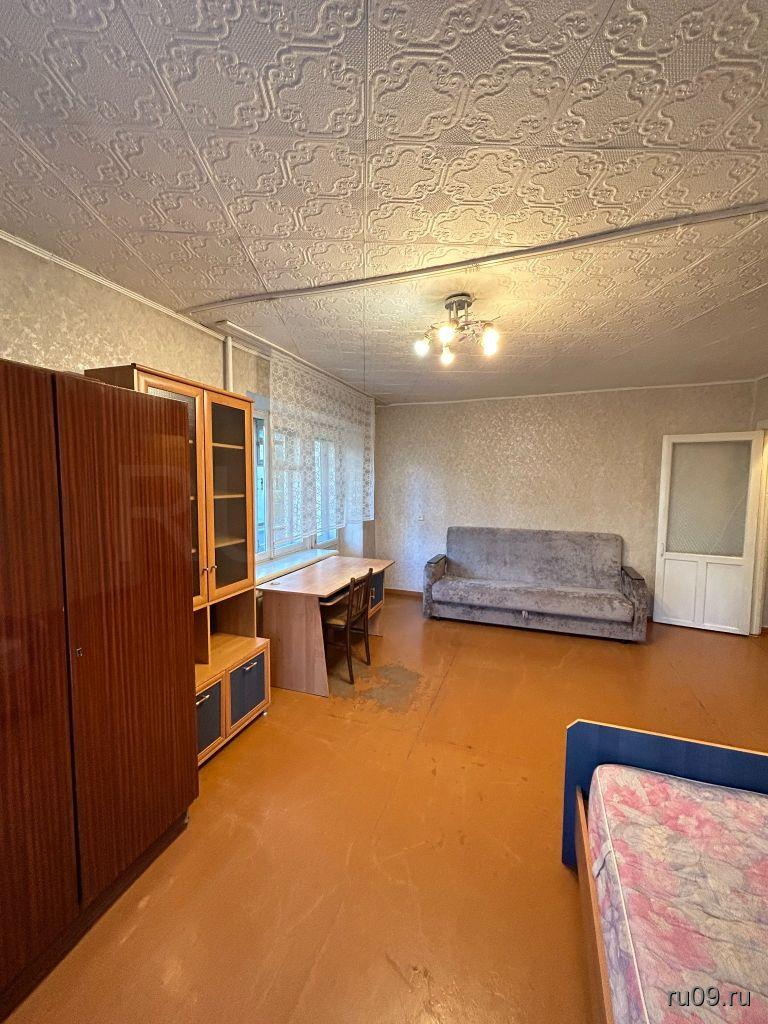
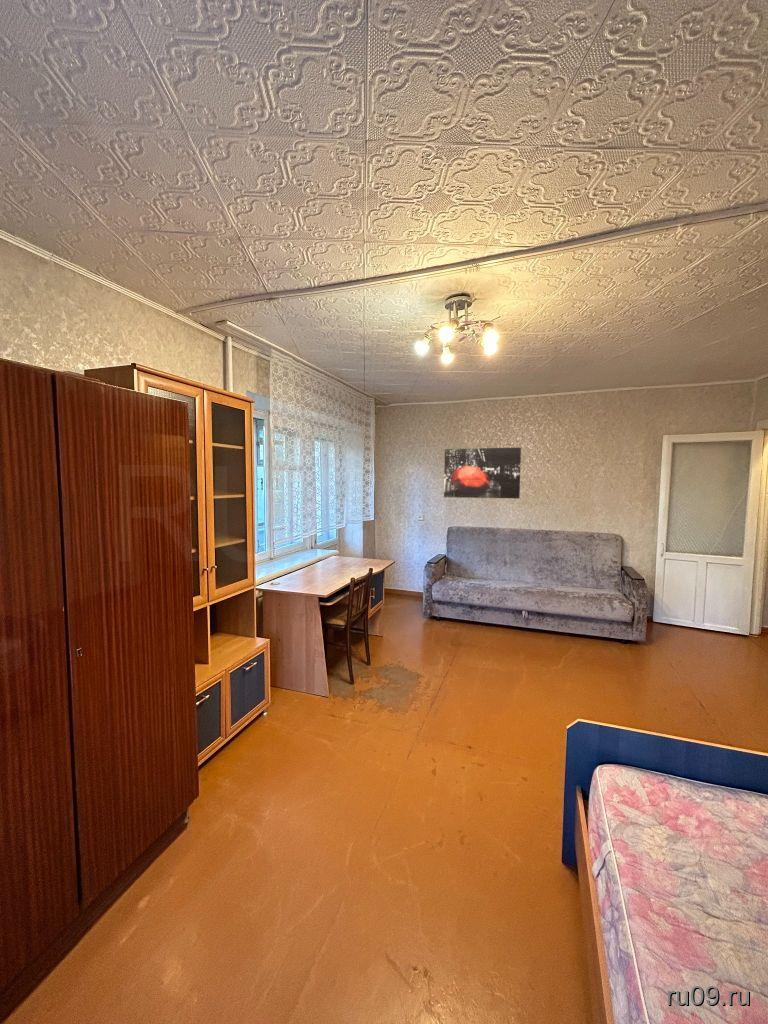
+ wall art [443,446,522,500]
